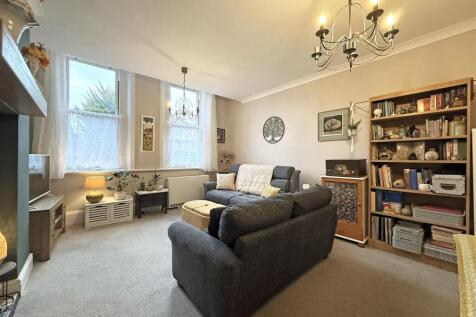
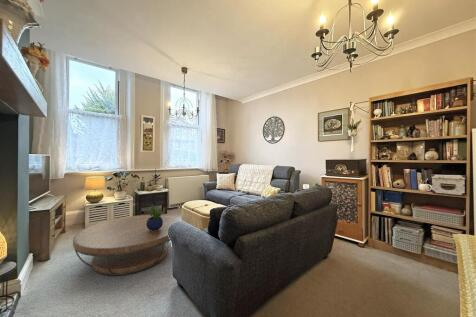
+ coffee table [72,214,180,277]
+ potted plant [146,202,166,231]
